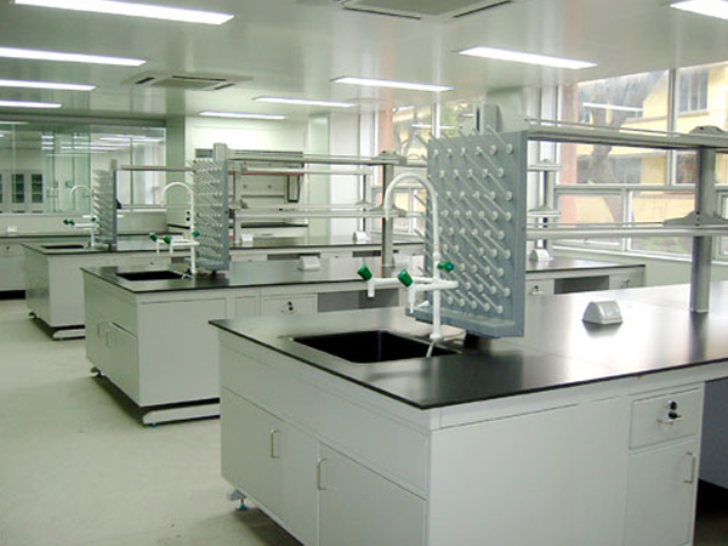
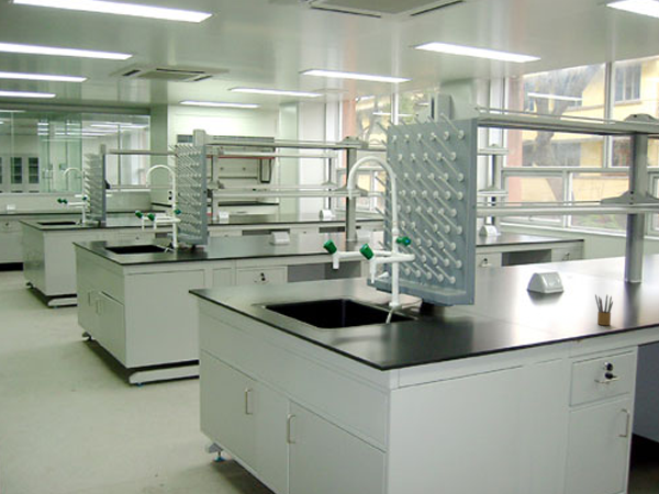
+ pencil box [594,293,614,326]
